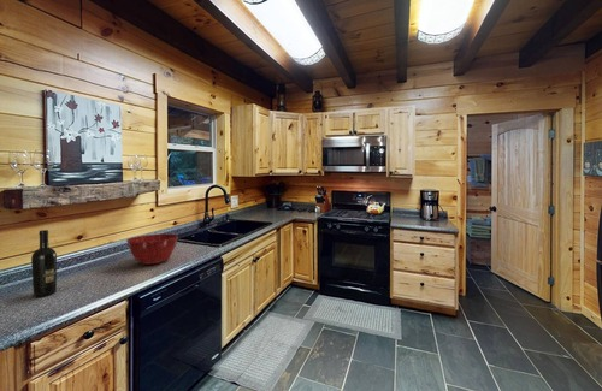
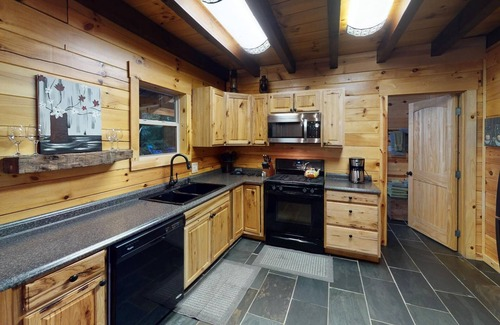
- mixing bowl [125,232,179,266]
- wine bottle [30,229,58,298]
